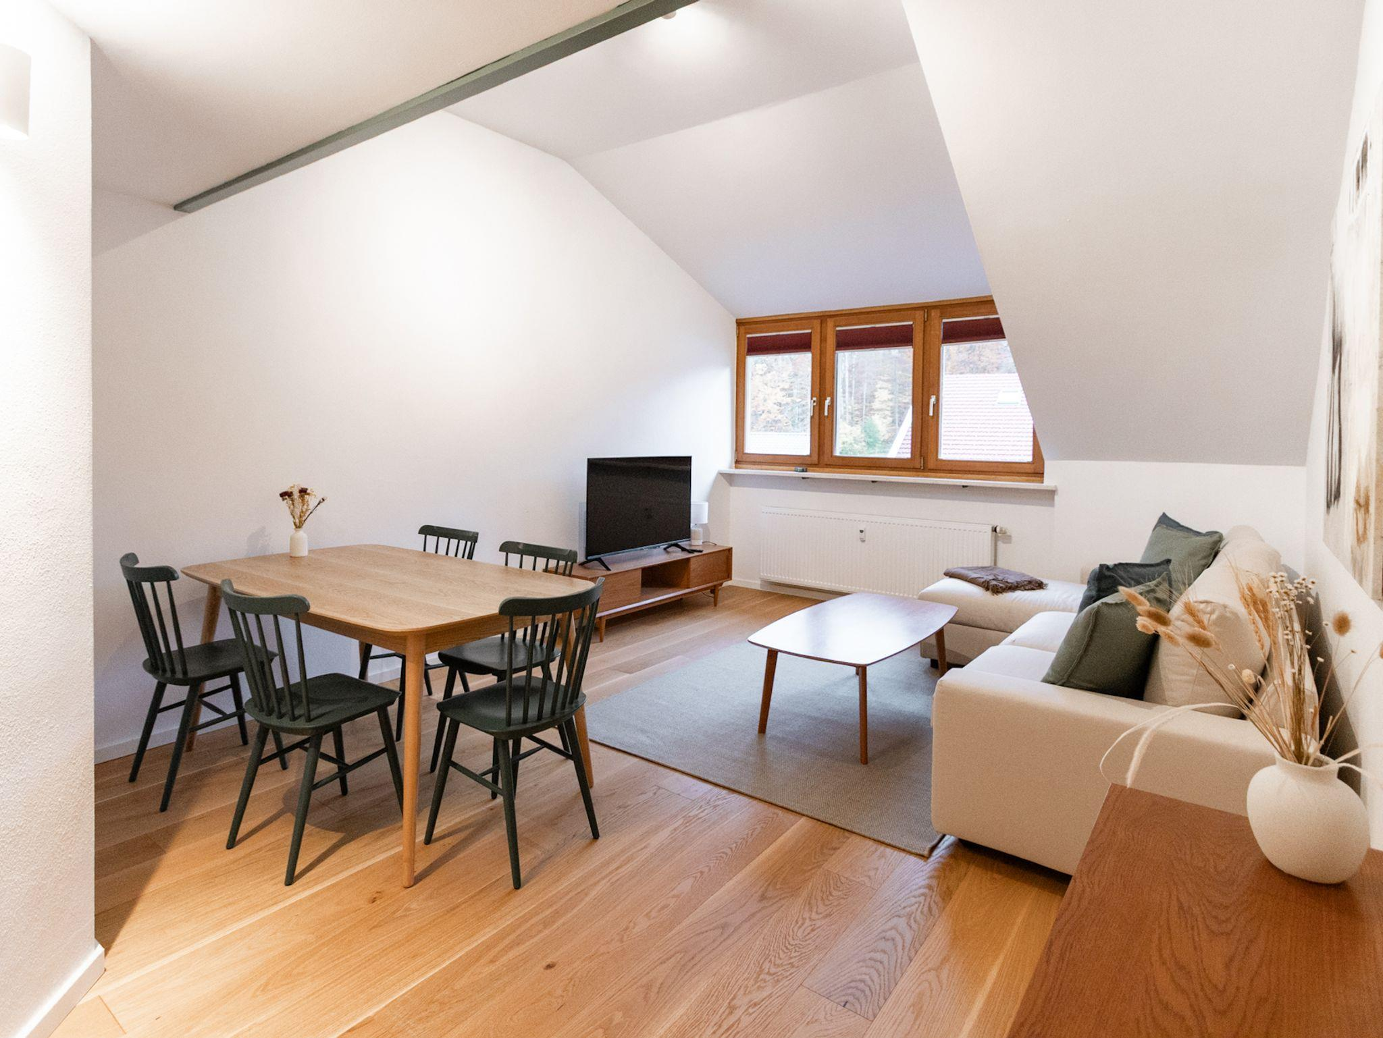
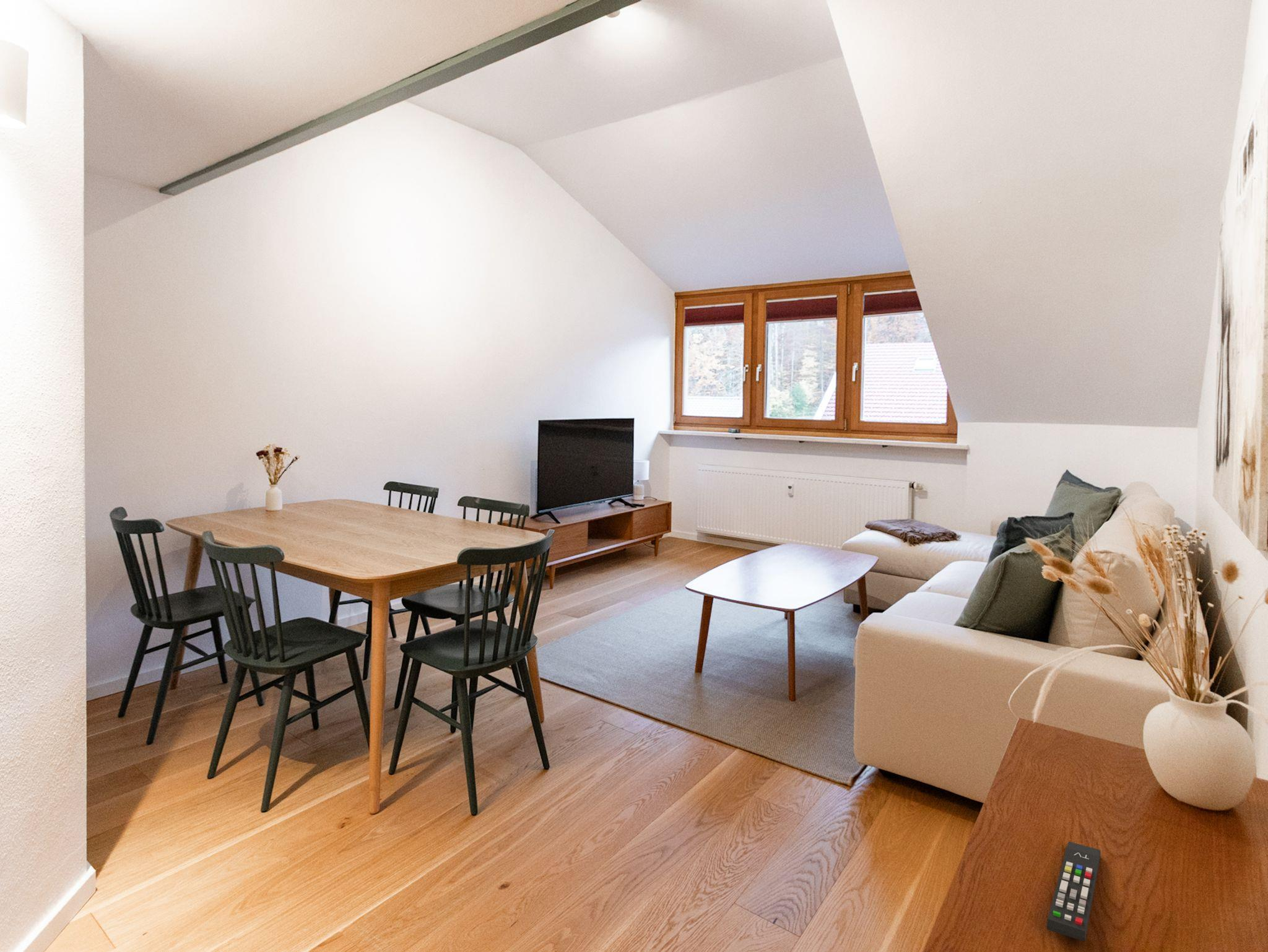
+ remote control [1046,841,1101,942]
